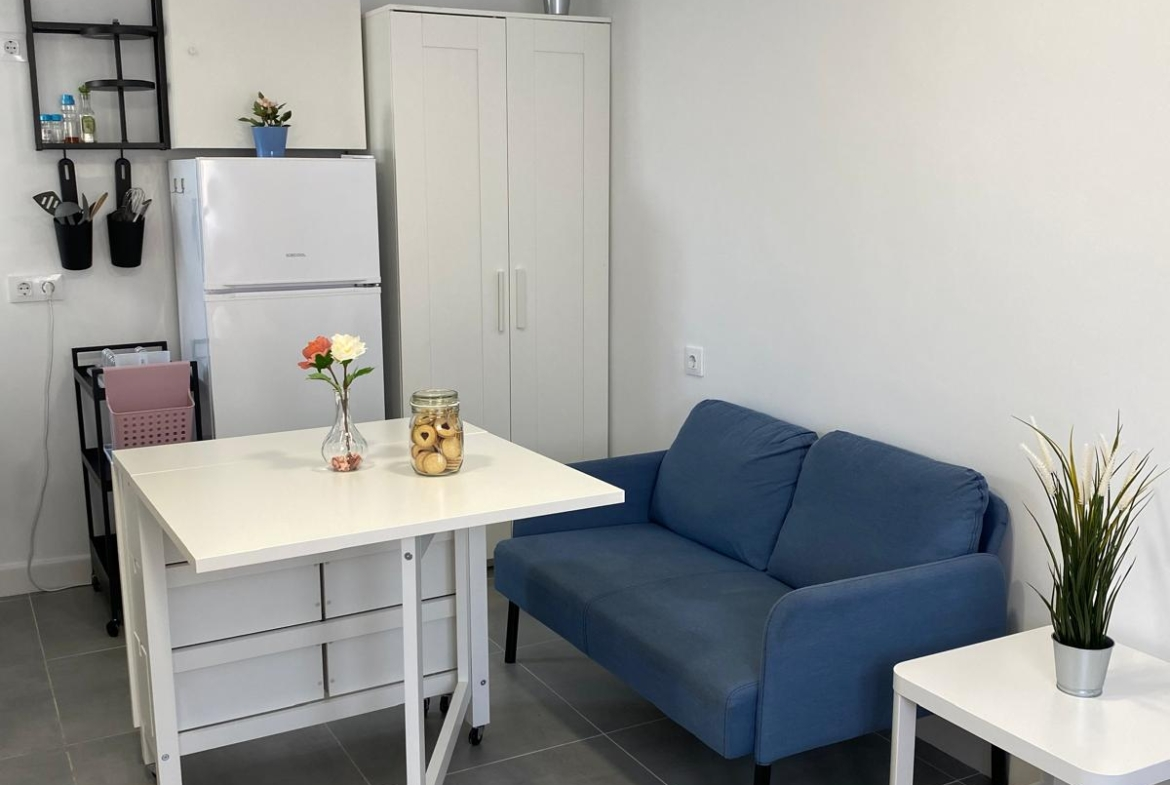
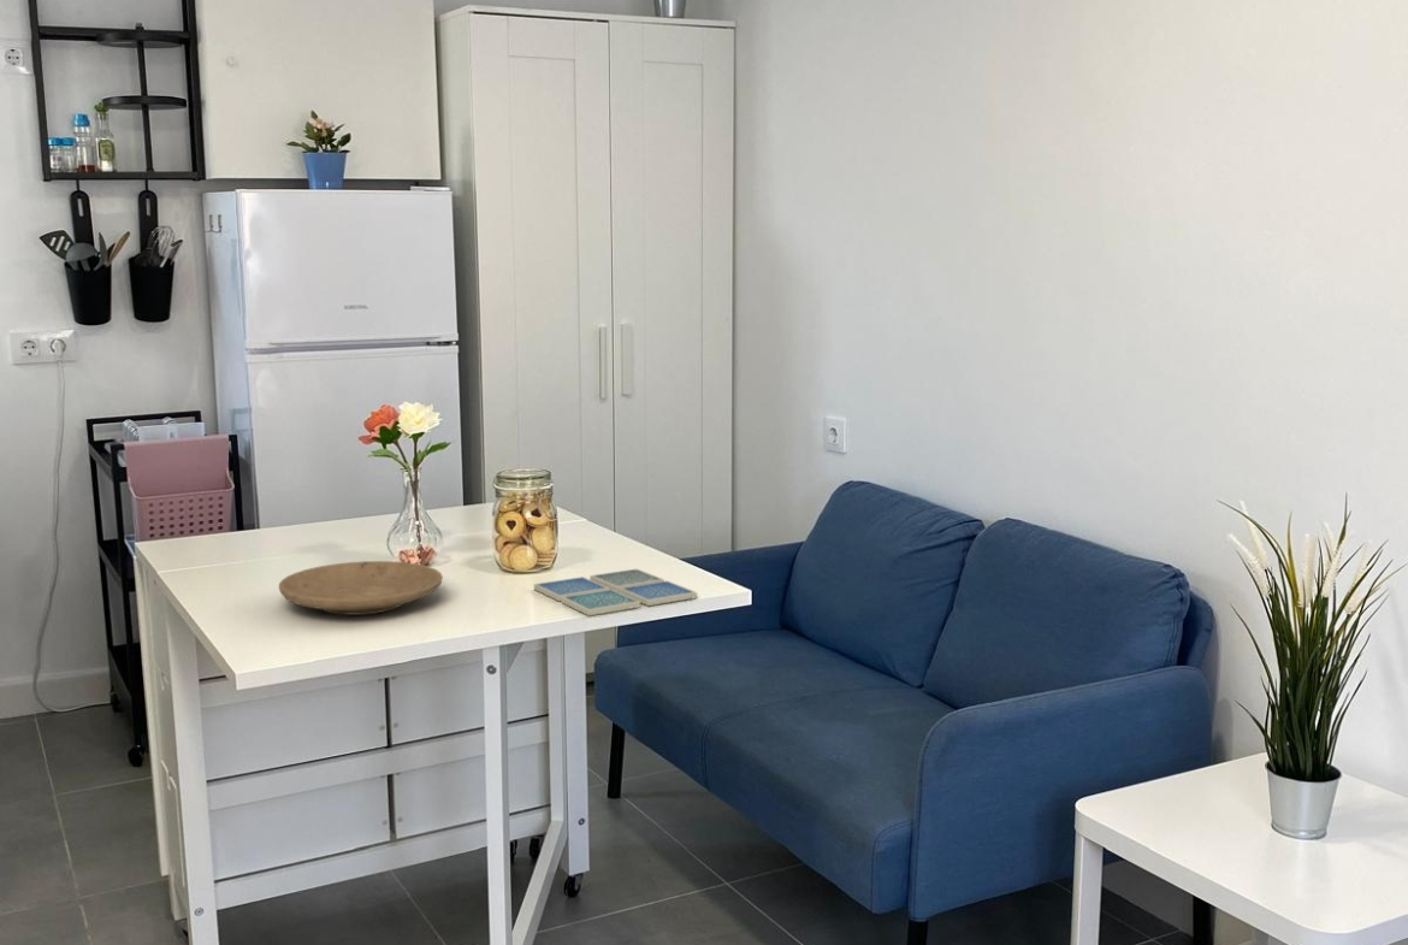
+ plate [278,560,444,616]
+ drink coaster [533,568,698,616]
